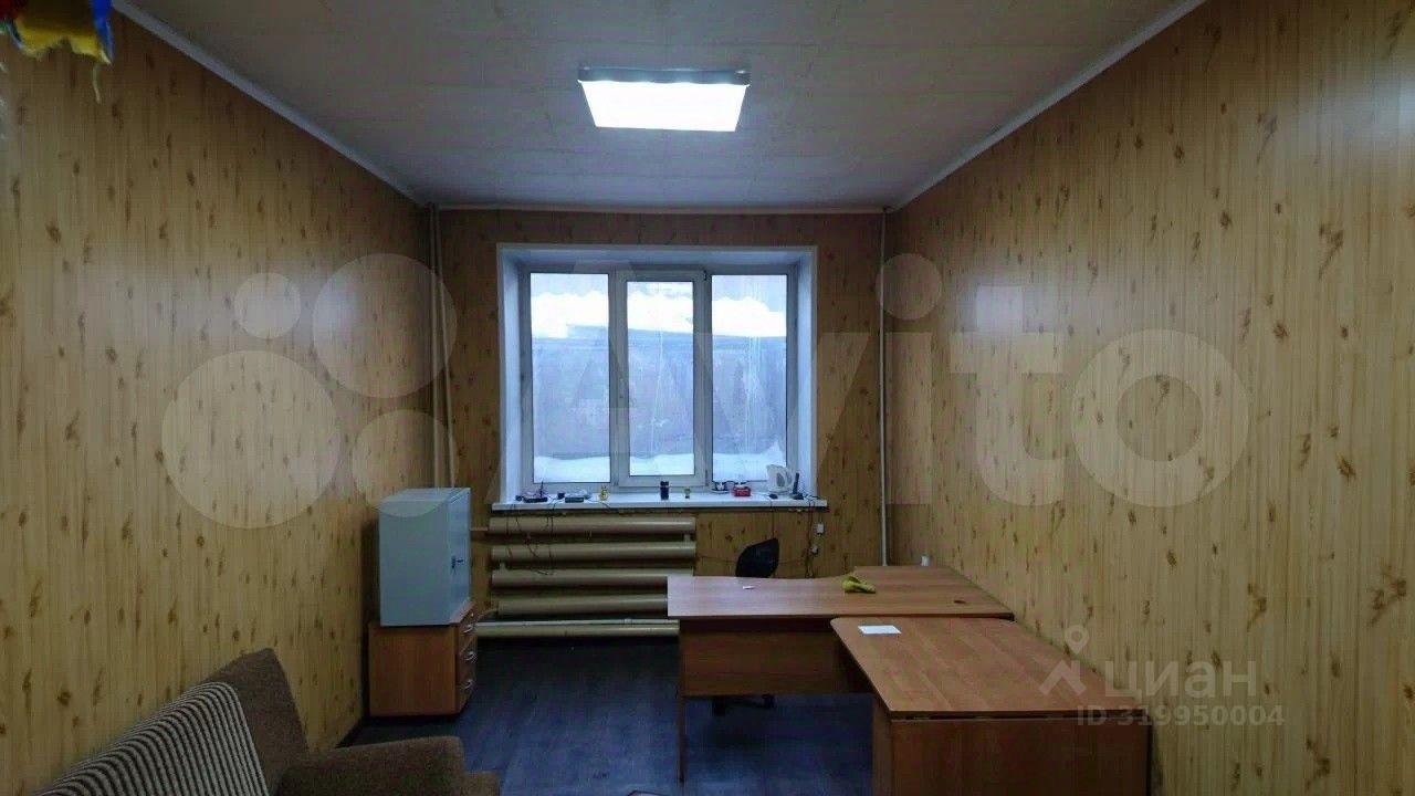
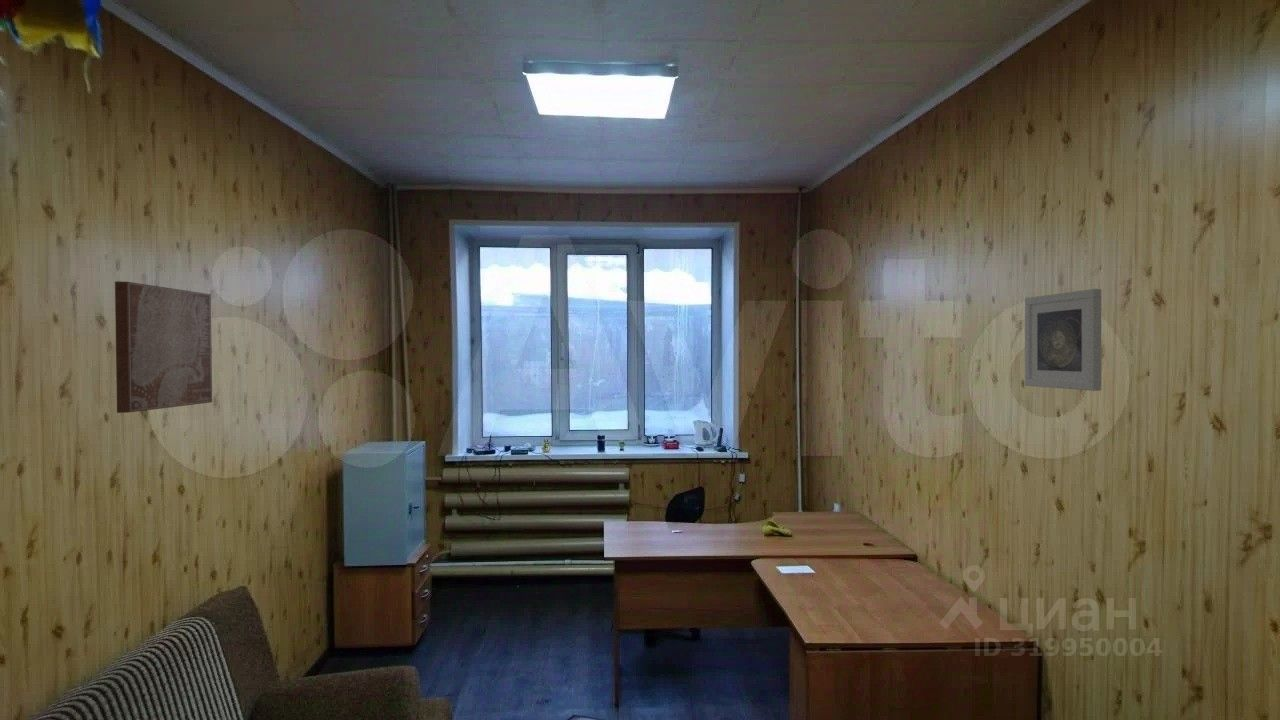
+ wall art [114,280,213,414]
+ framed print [1024,288,1102,392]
